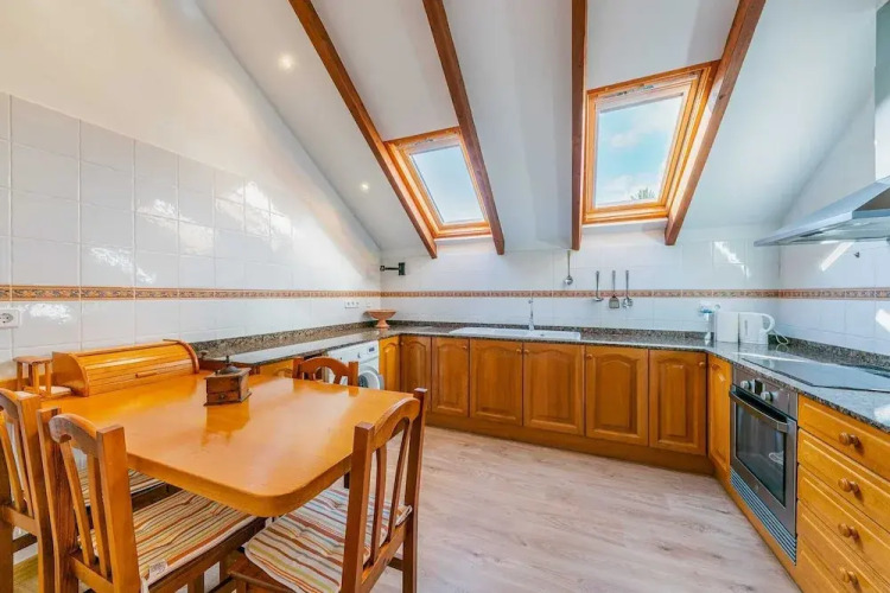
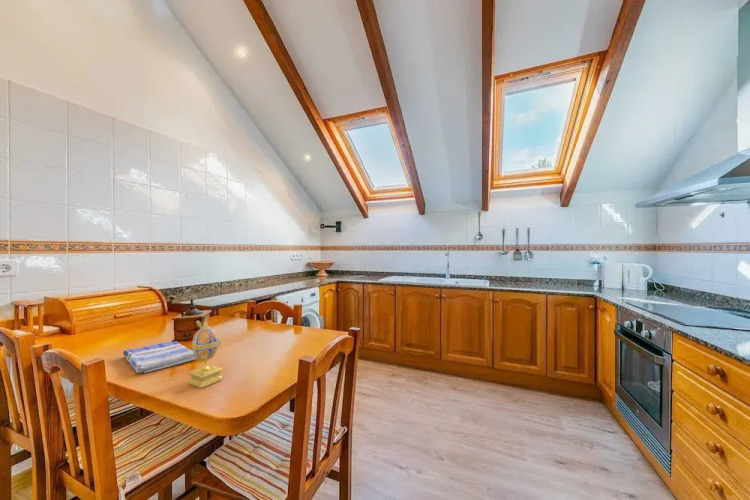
+ decorative egg [187,320,223,389]
+ dish towel [122,340,197,374]
